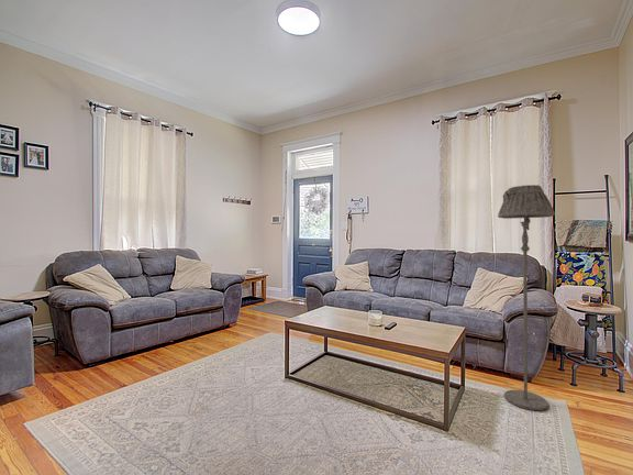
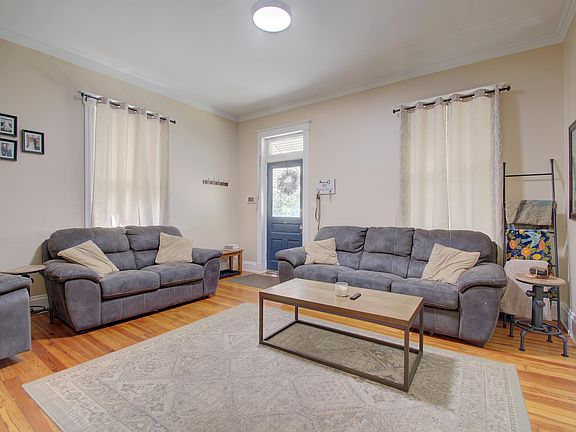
- floor lamp [497,184,556,411]
